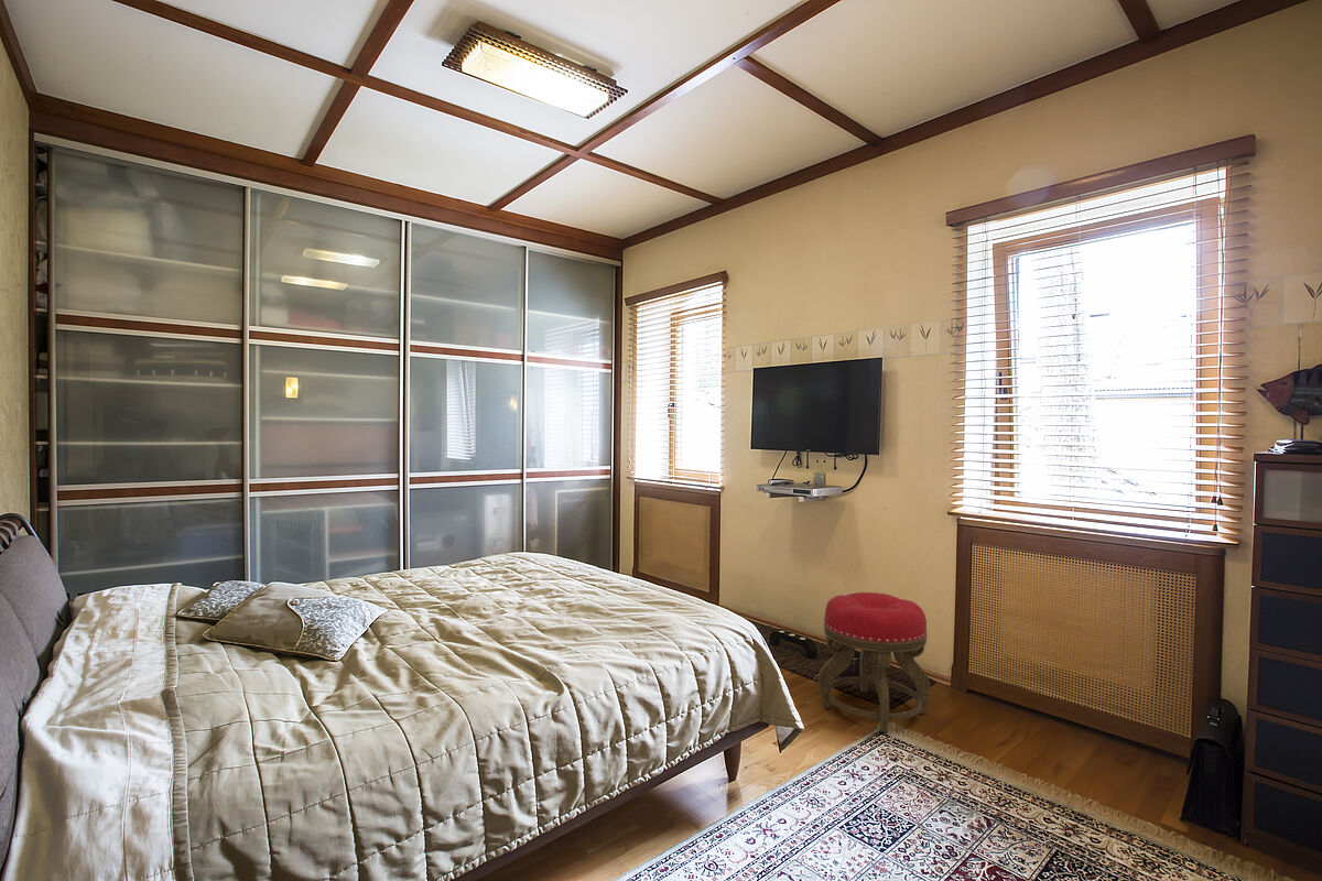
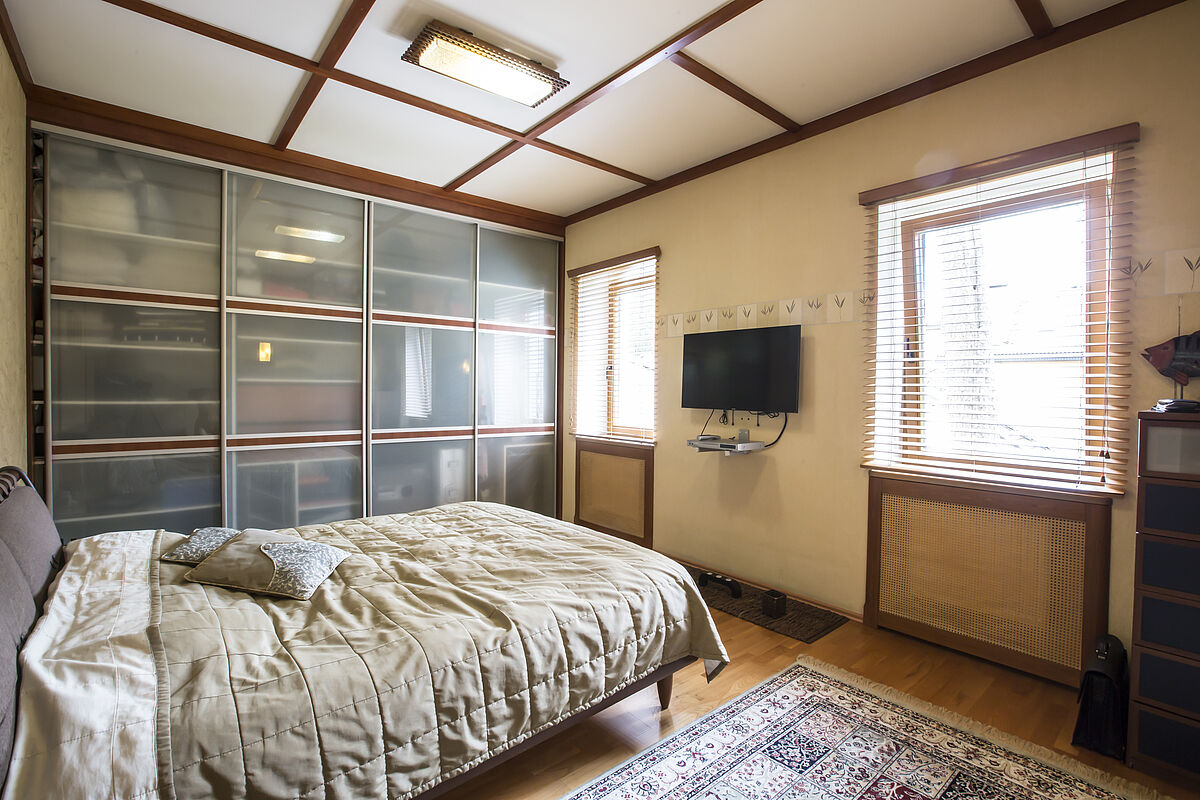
- stool [817,591,932,733]
